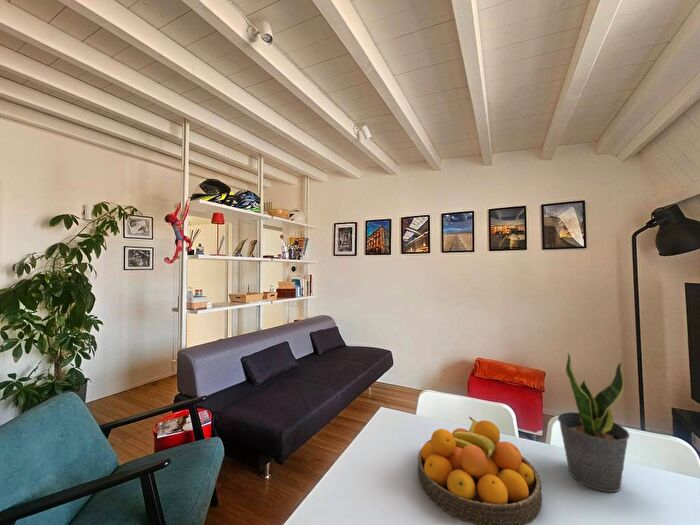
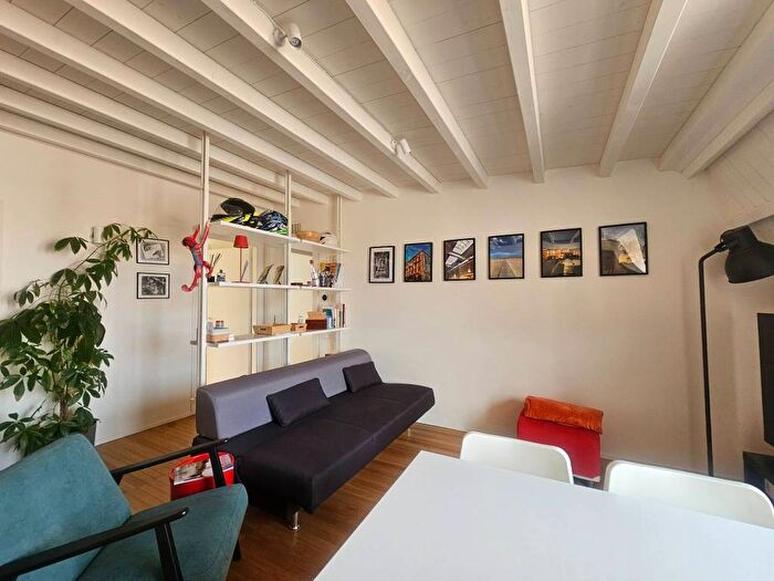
- fruit bowl [417,416,543,525]
- potted plant [557,352,631,493]
